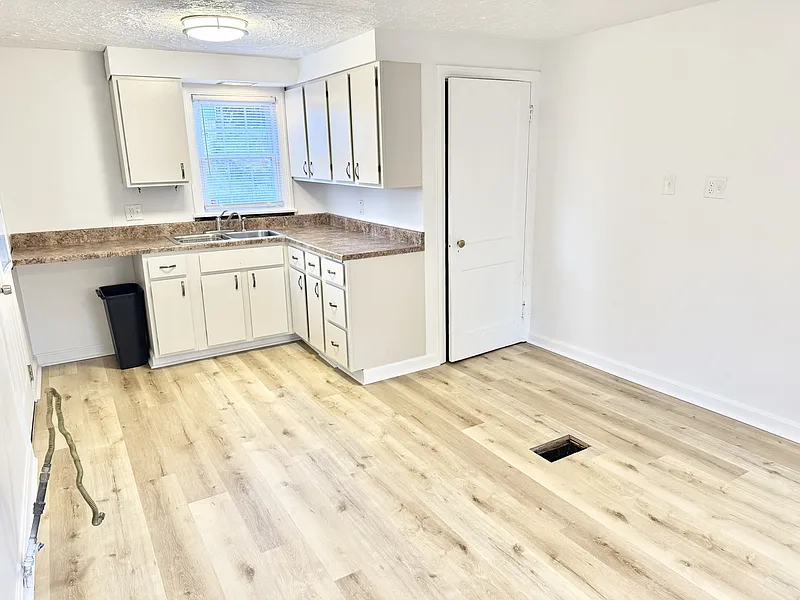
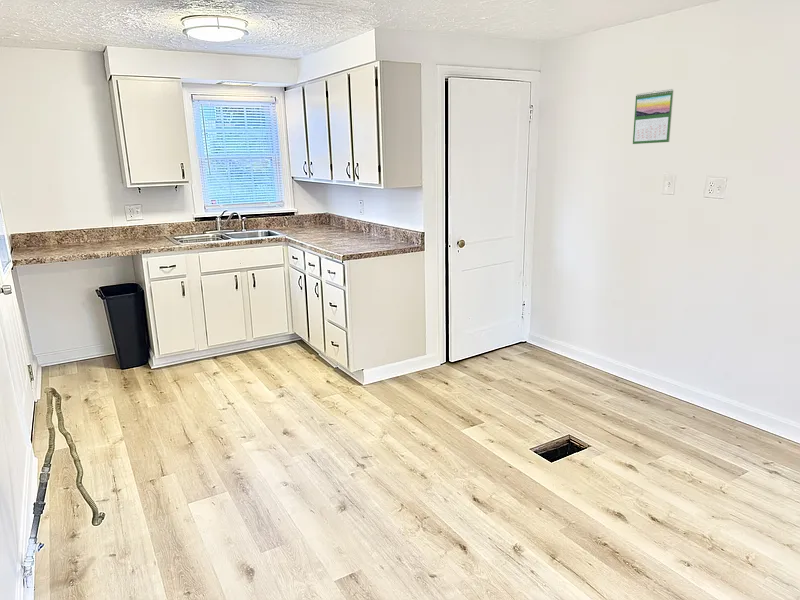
+ calendar [632,88,675,145]
